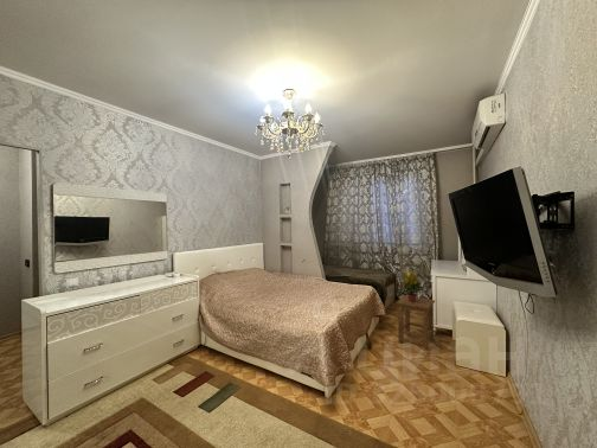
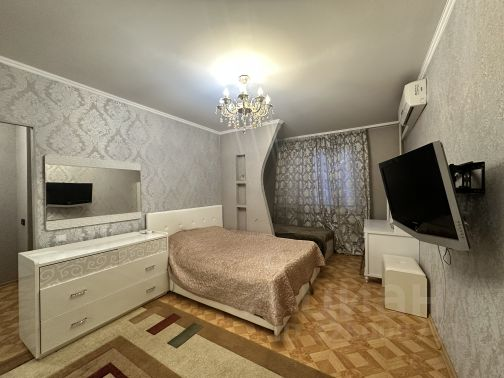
- stool [396,294,436,351]
- potted plant [402,269,423,302]
